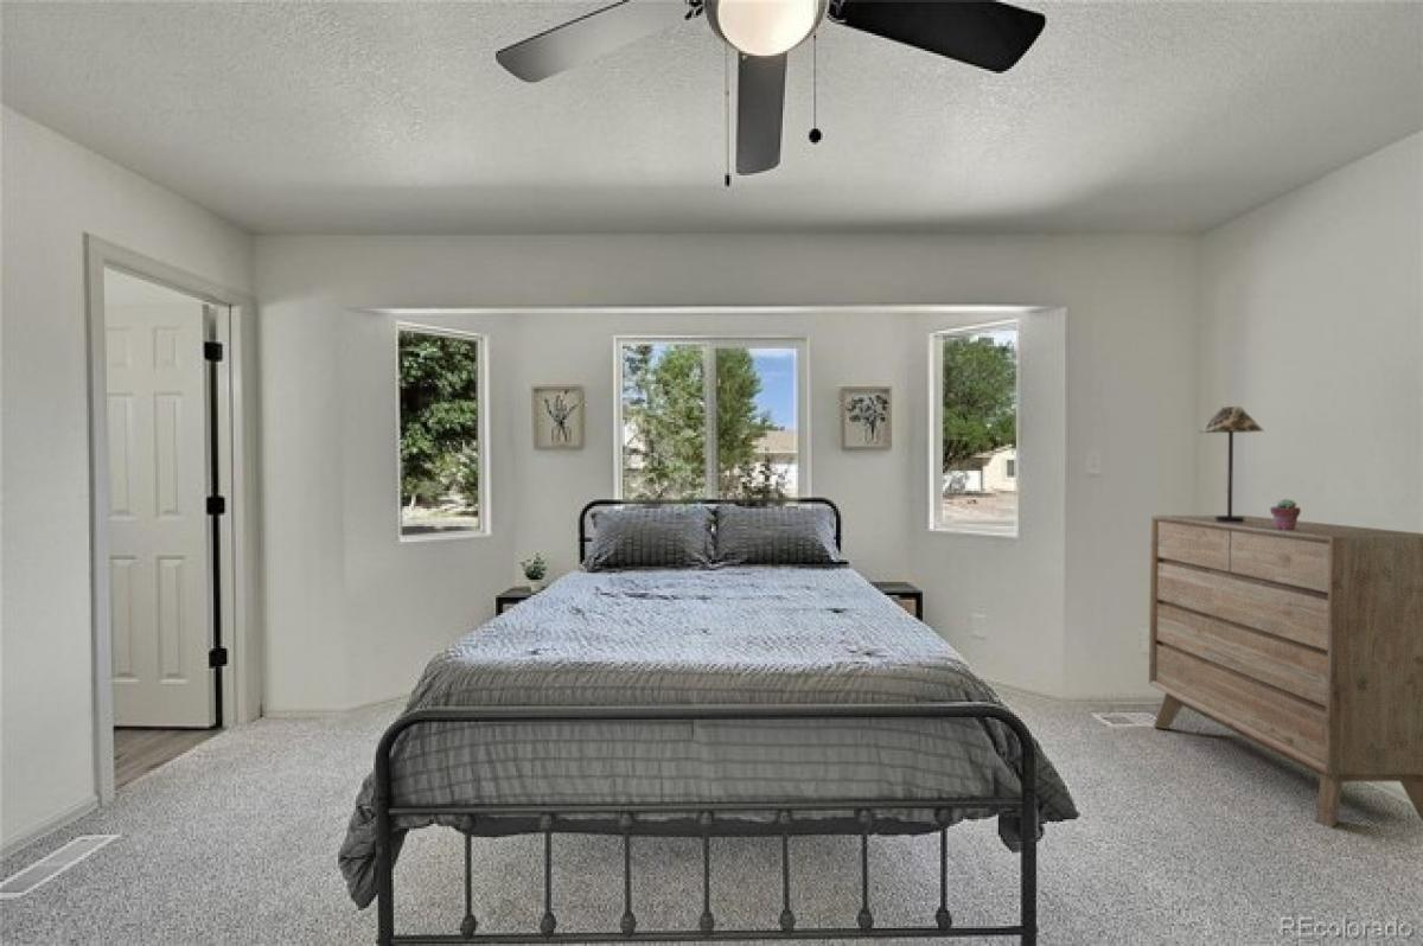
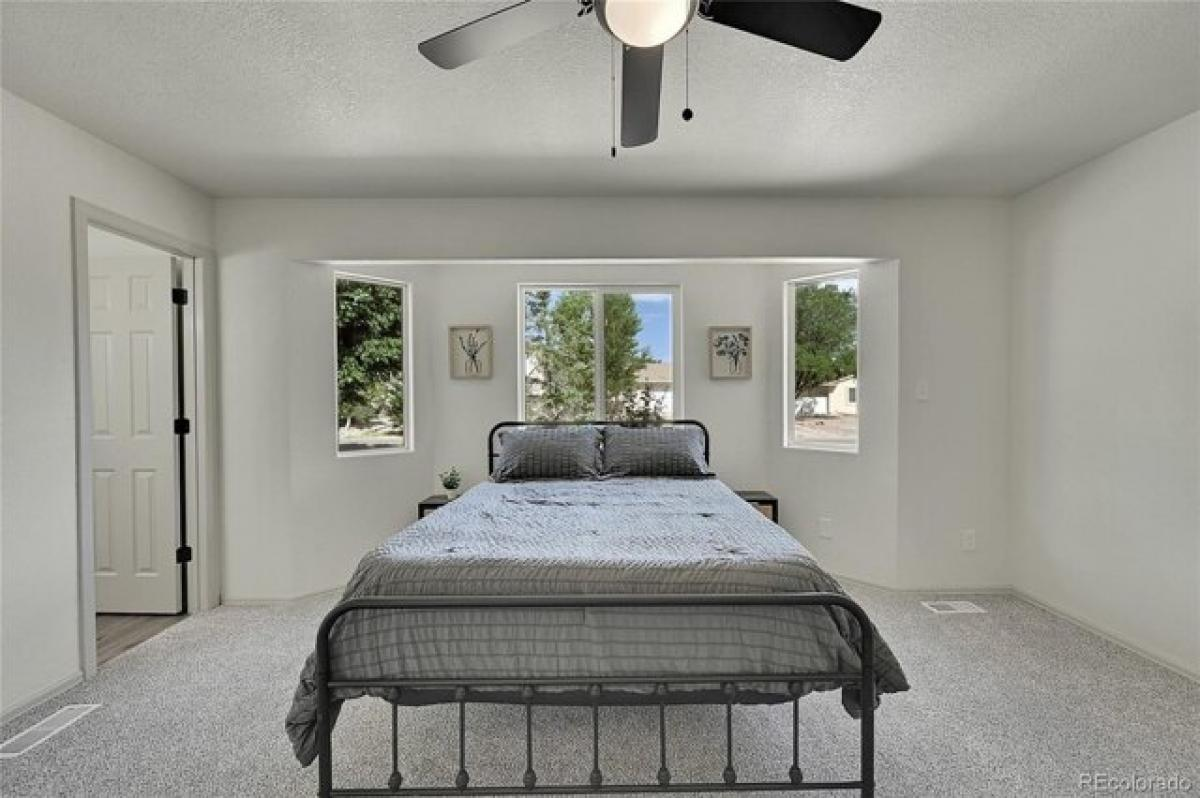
- potted succulent [1269,498,1302,530]
- dresser [1148,514,1423,829]
- table lamp [1198,405,1265,523]
